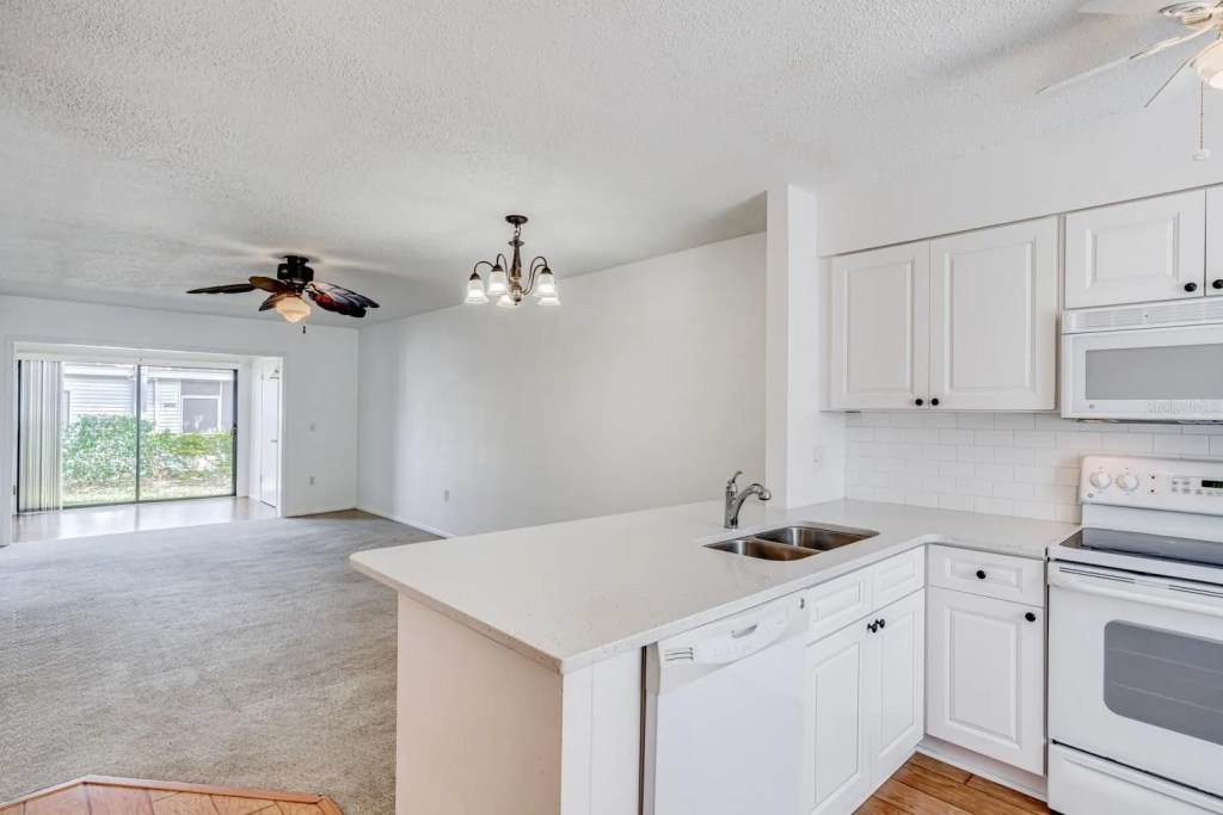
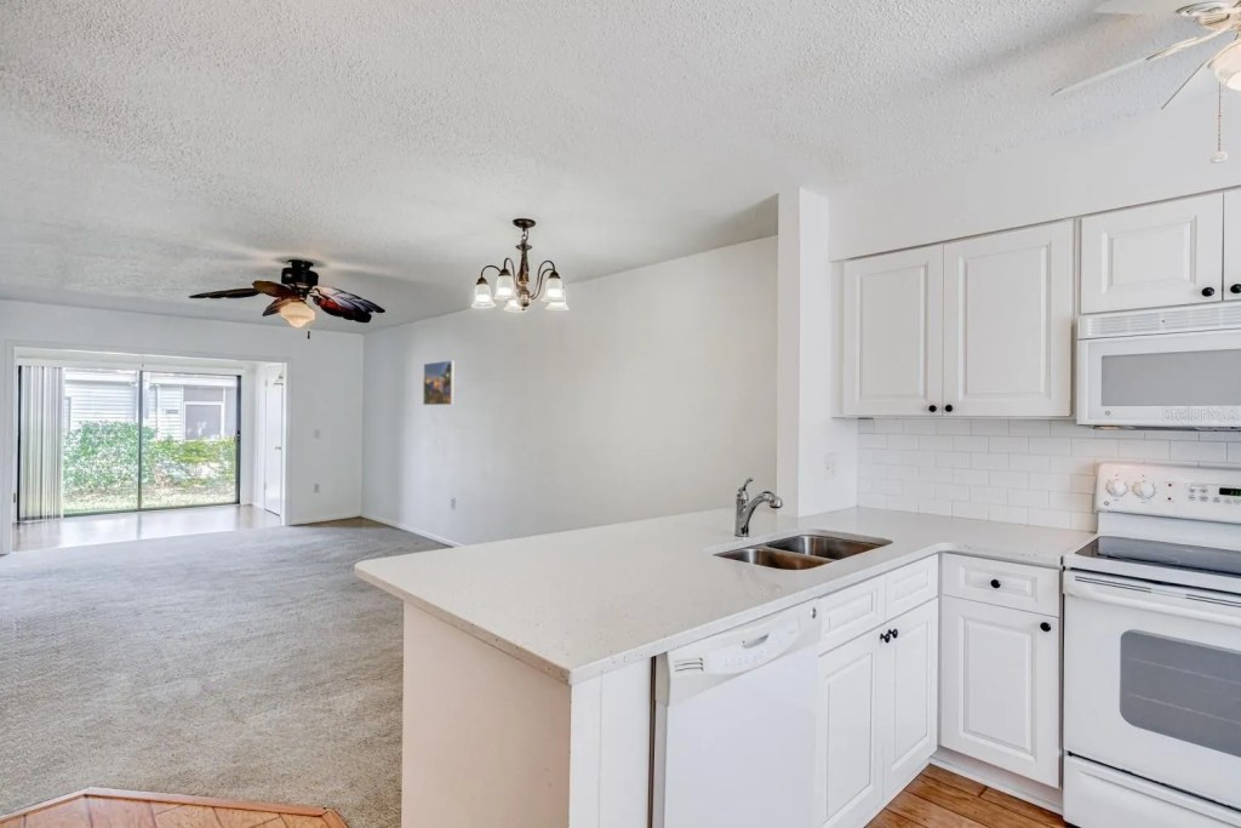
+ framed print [422,359,456,406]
